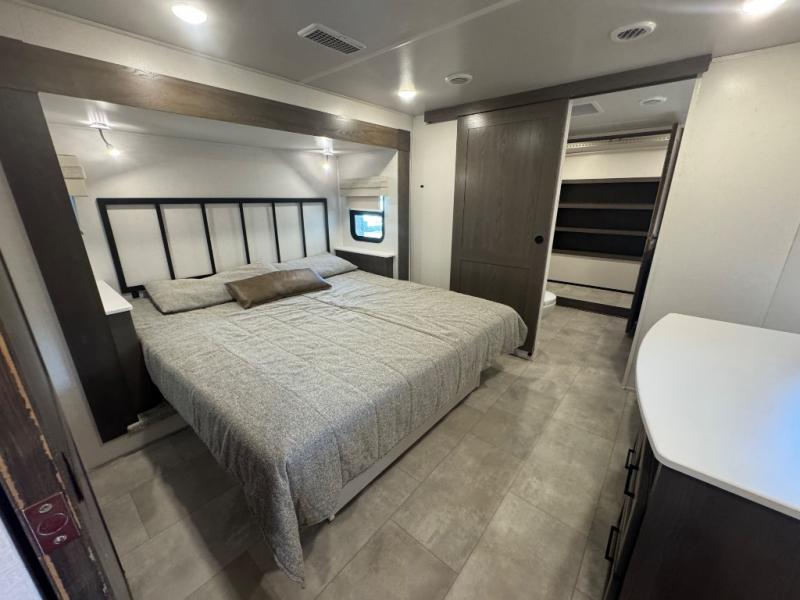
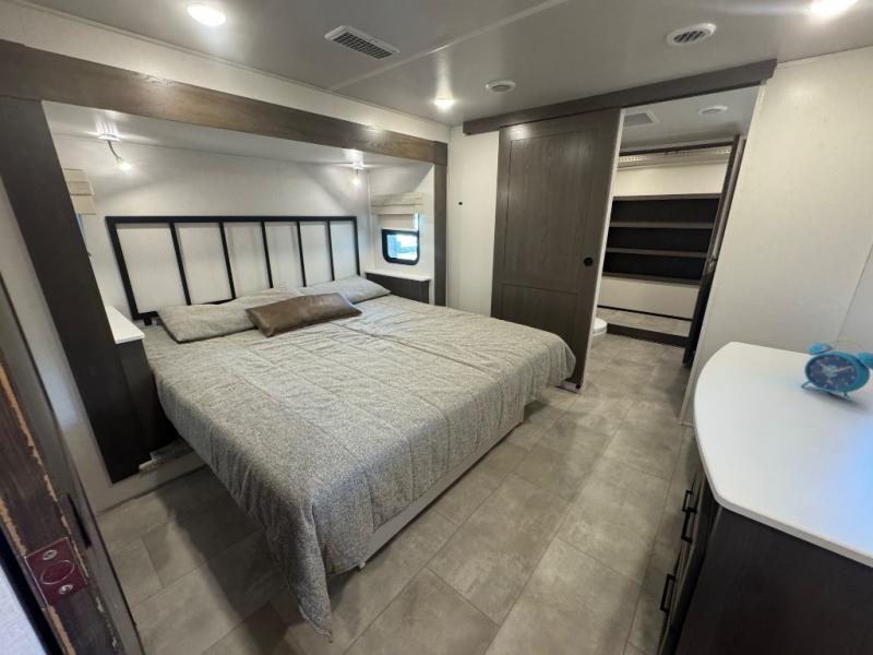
+ alarm clock [800,338,873,403]
